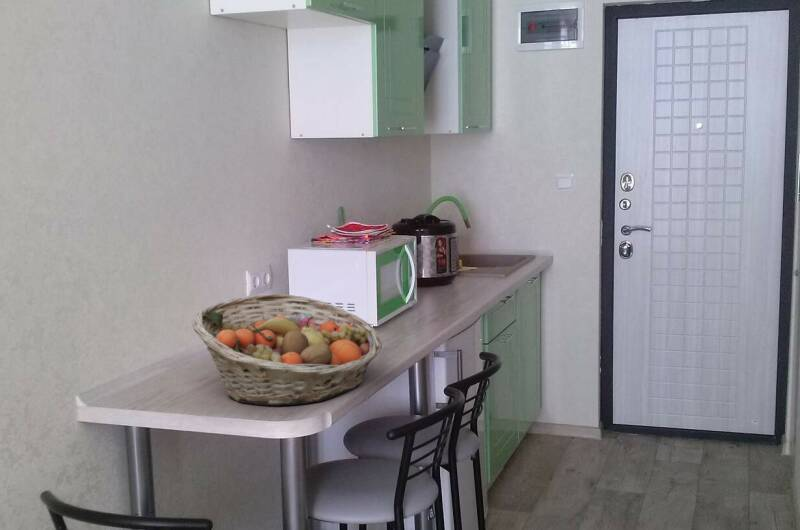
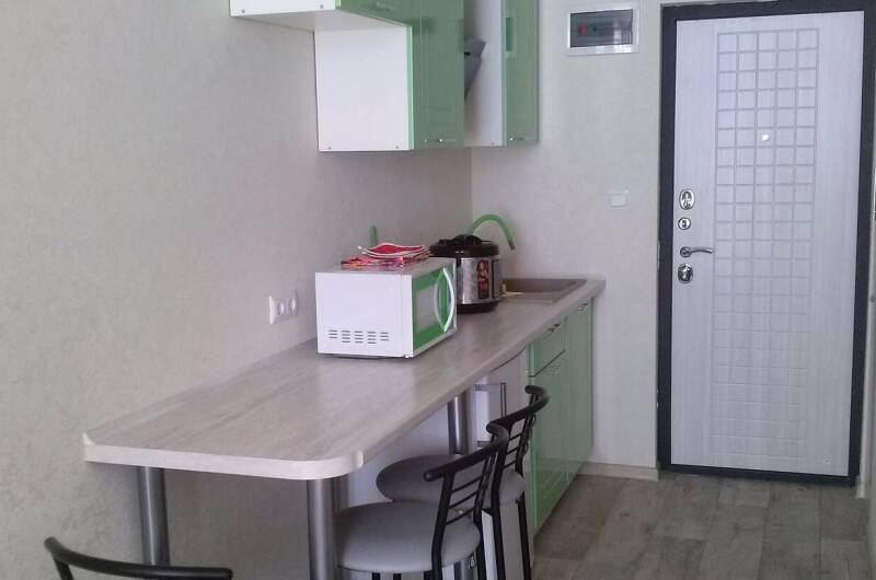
- fruit basket [192,293,383,407]
